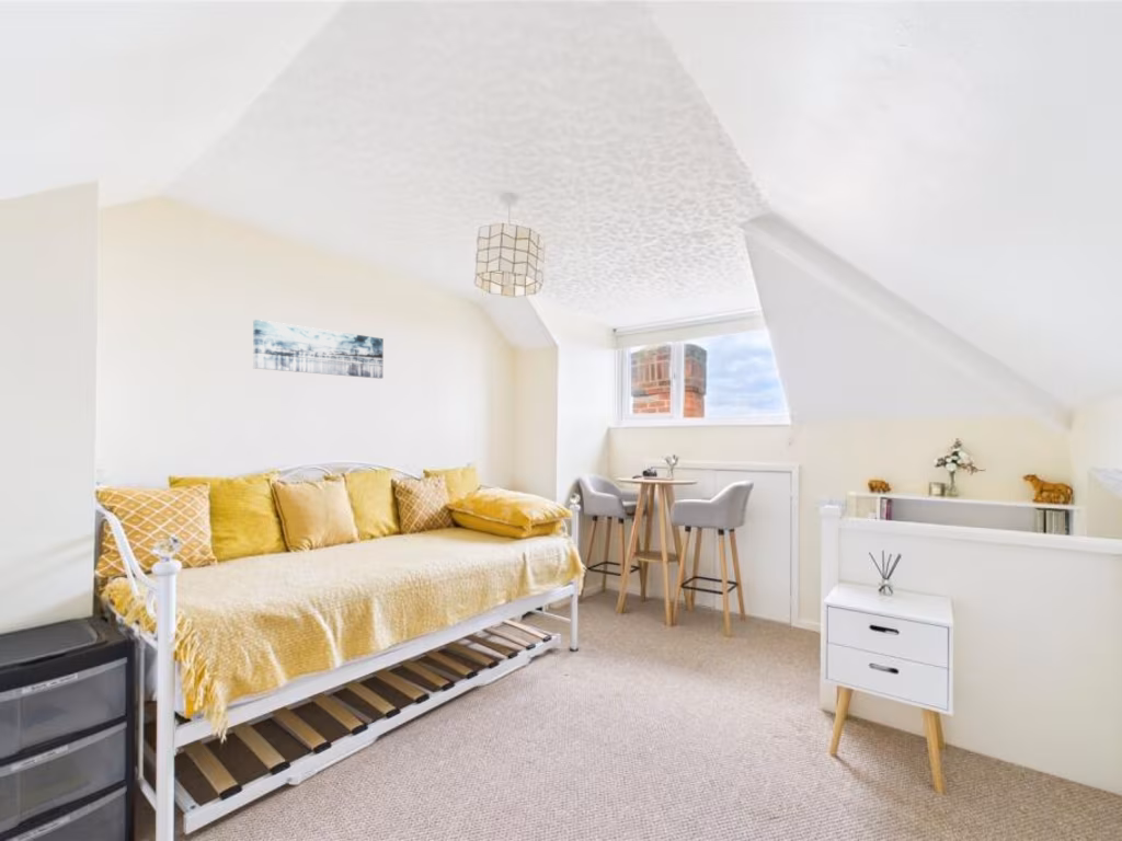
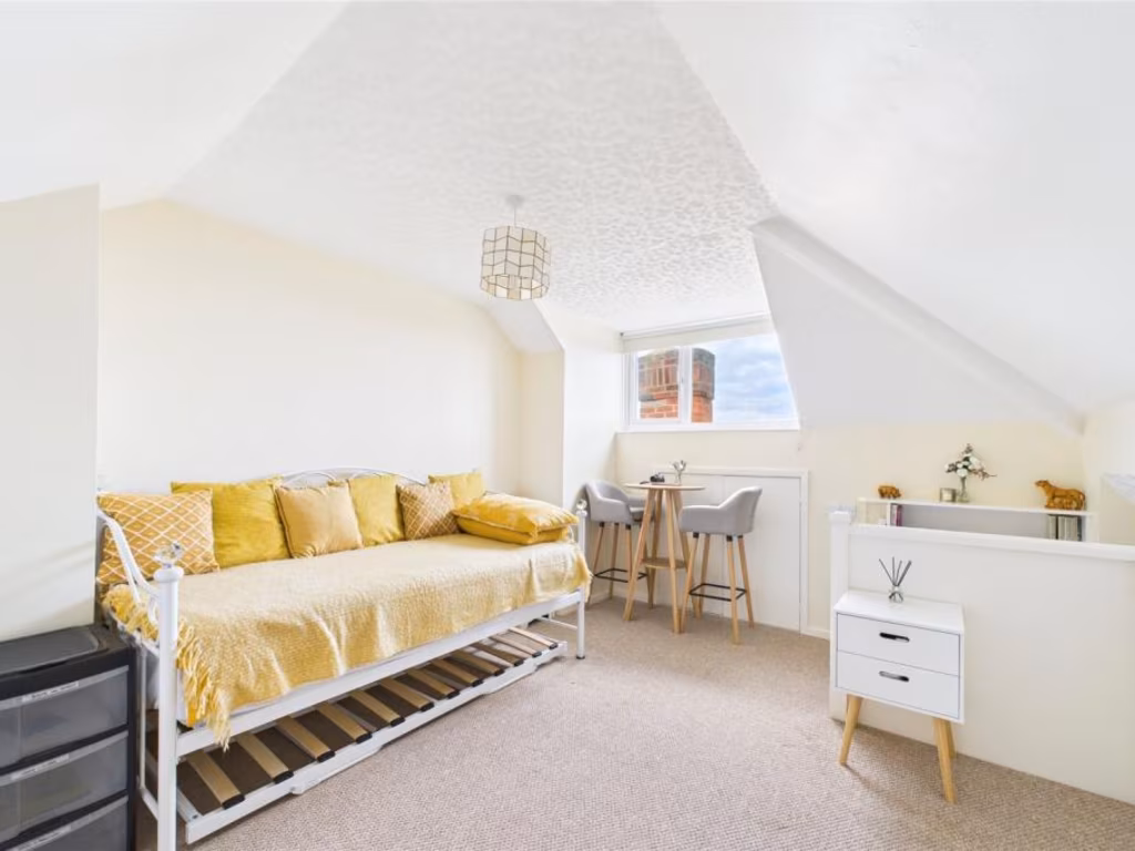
- wall art [252,319,385,380]
